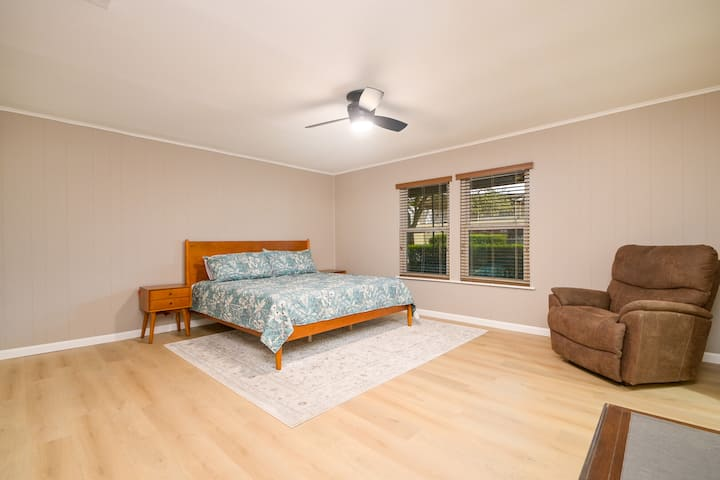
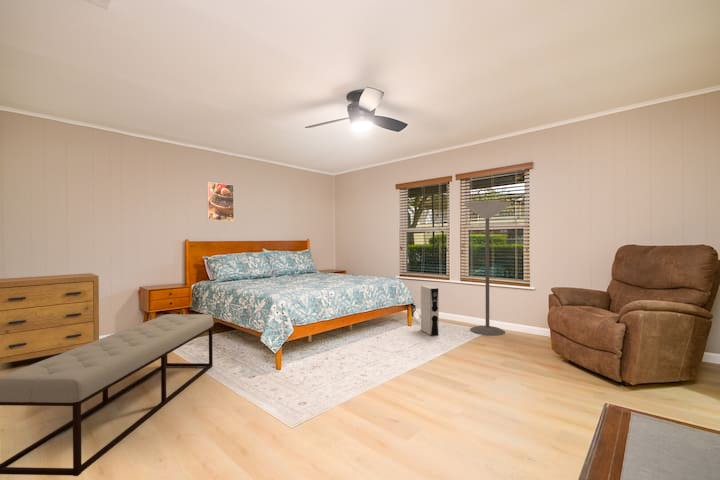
+ speaker [420,285,439,337]
+ dresser [0,272,100,365]
+ floor lamp [463,199,512,337]
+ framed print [206,181,235,222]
+ bench [0,313,215,477]
